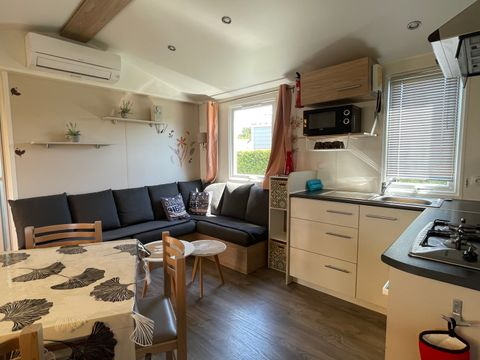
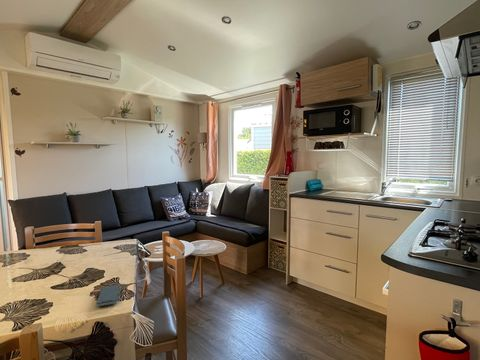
+ smartphone [95,284,122,307]
